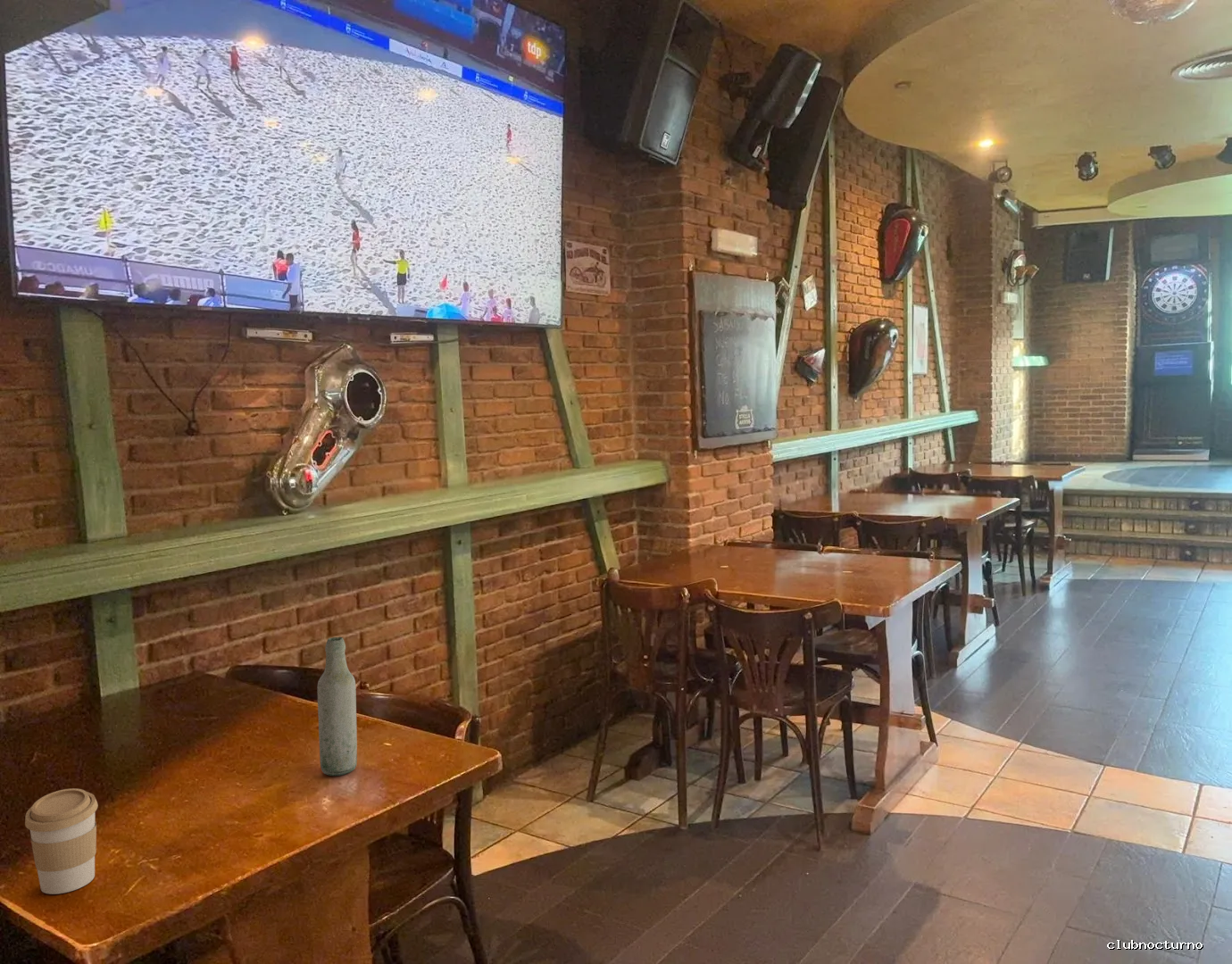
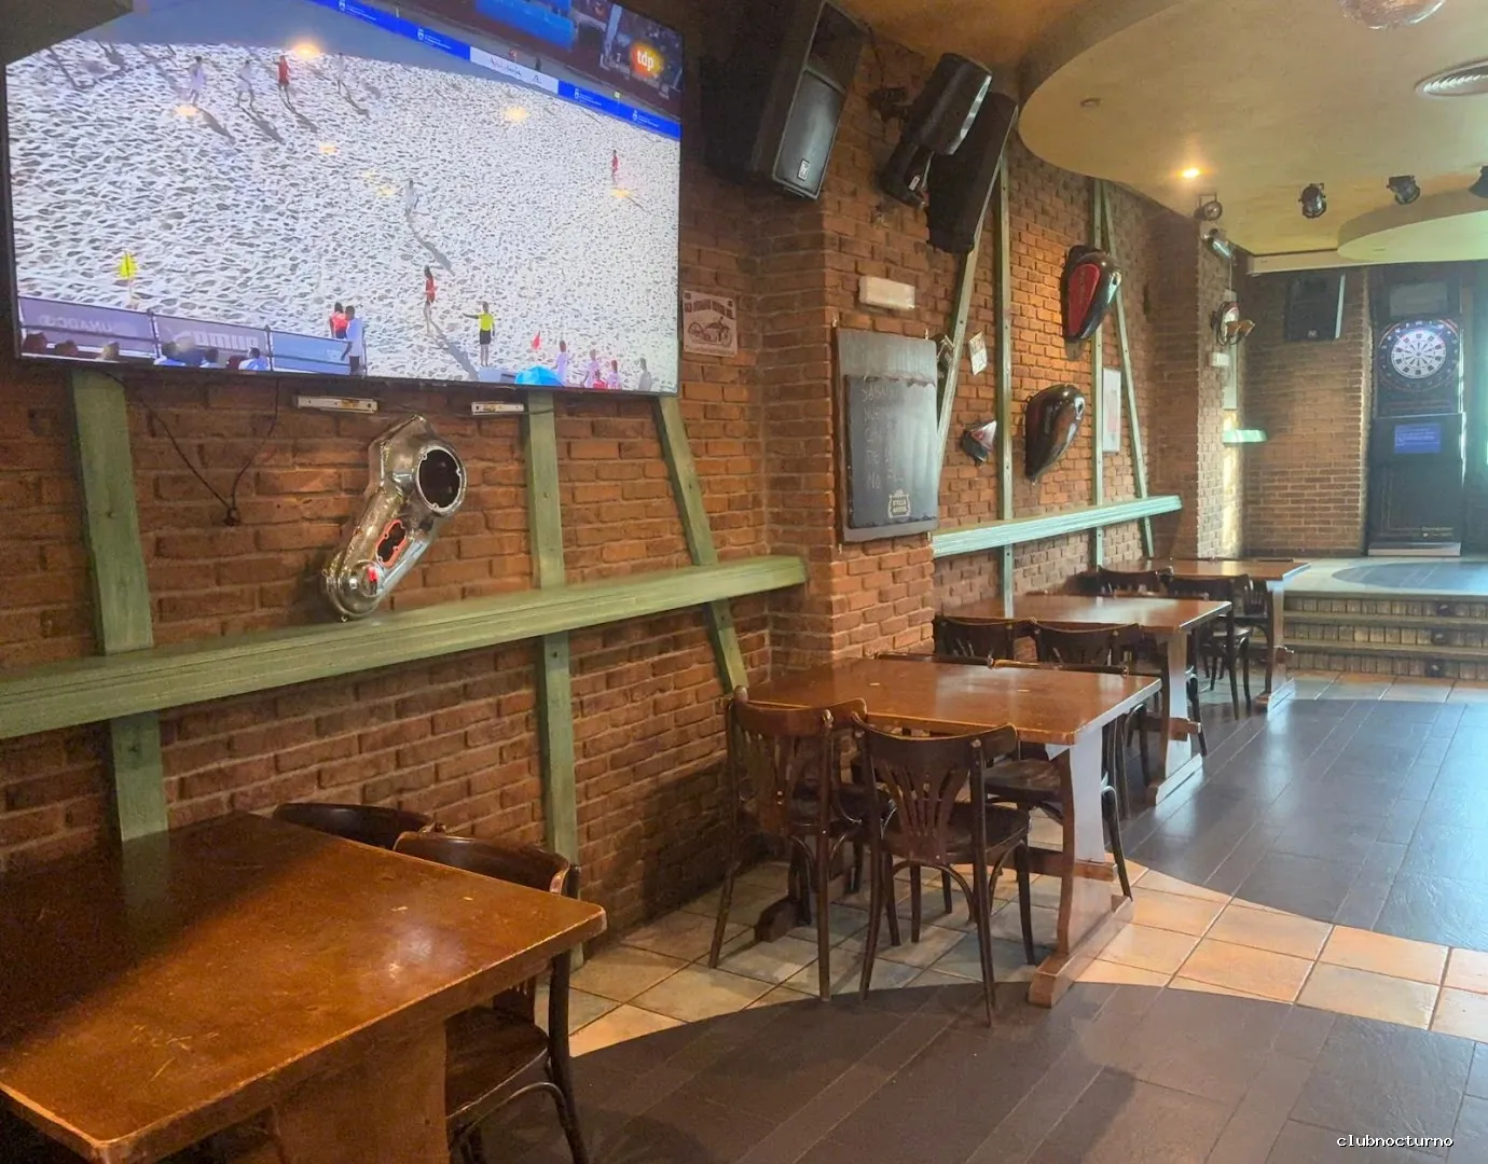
- bottle [317,636,358,777]
- coffee cup [24,787,99,895]
